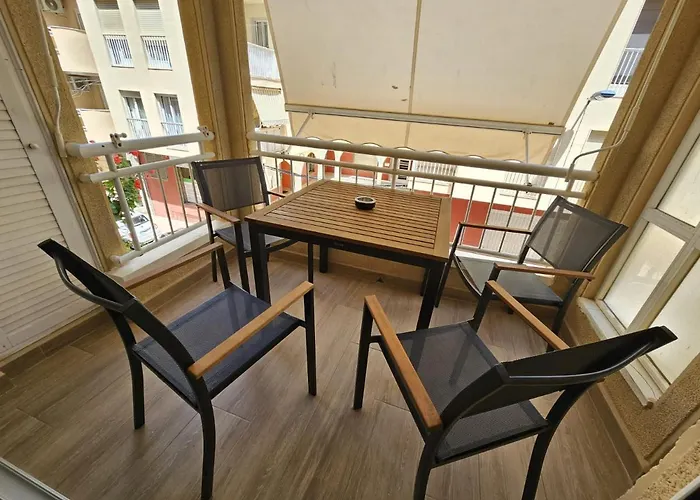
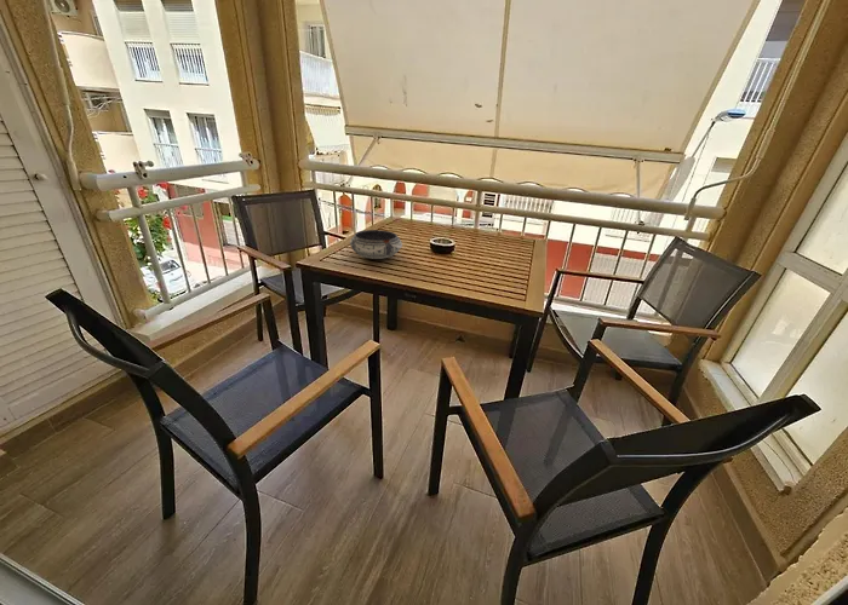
+ bowl [349,229,403,260]
